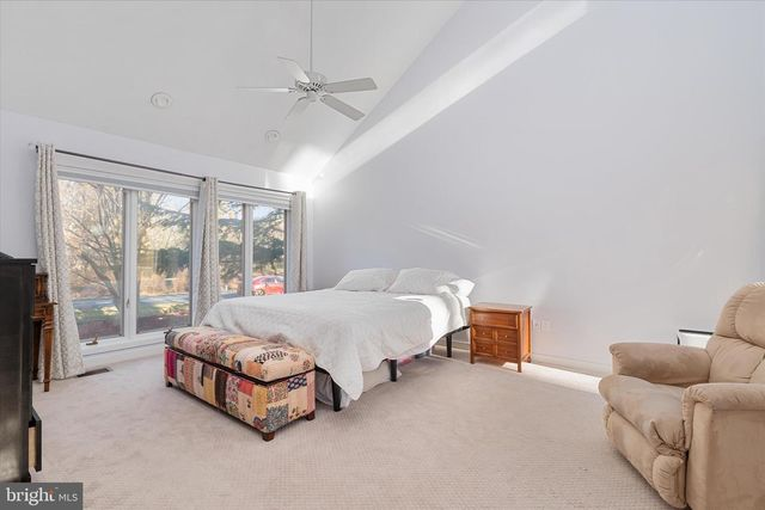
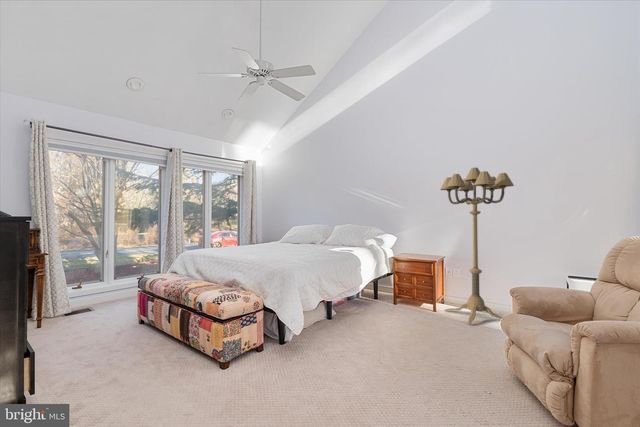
+ floor lamp [439,167,515,325]
